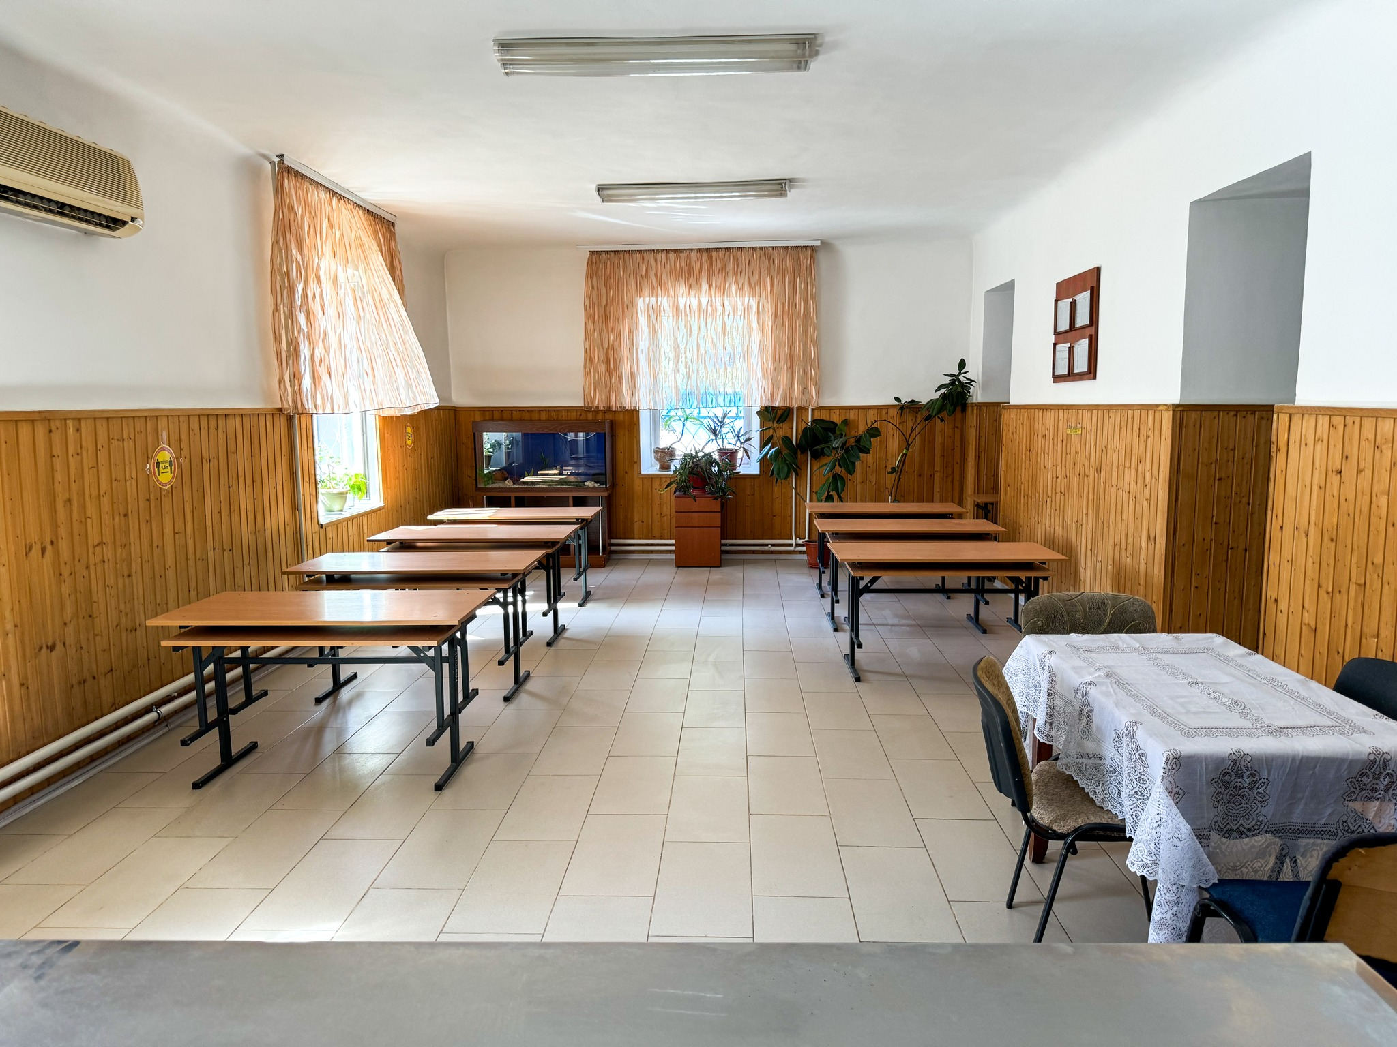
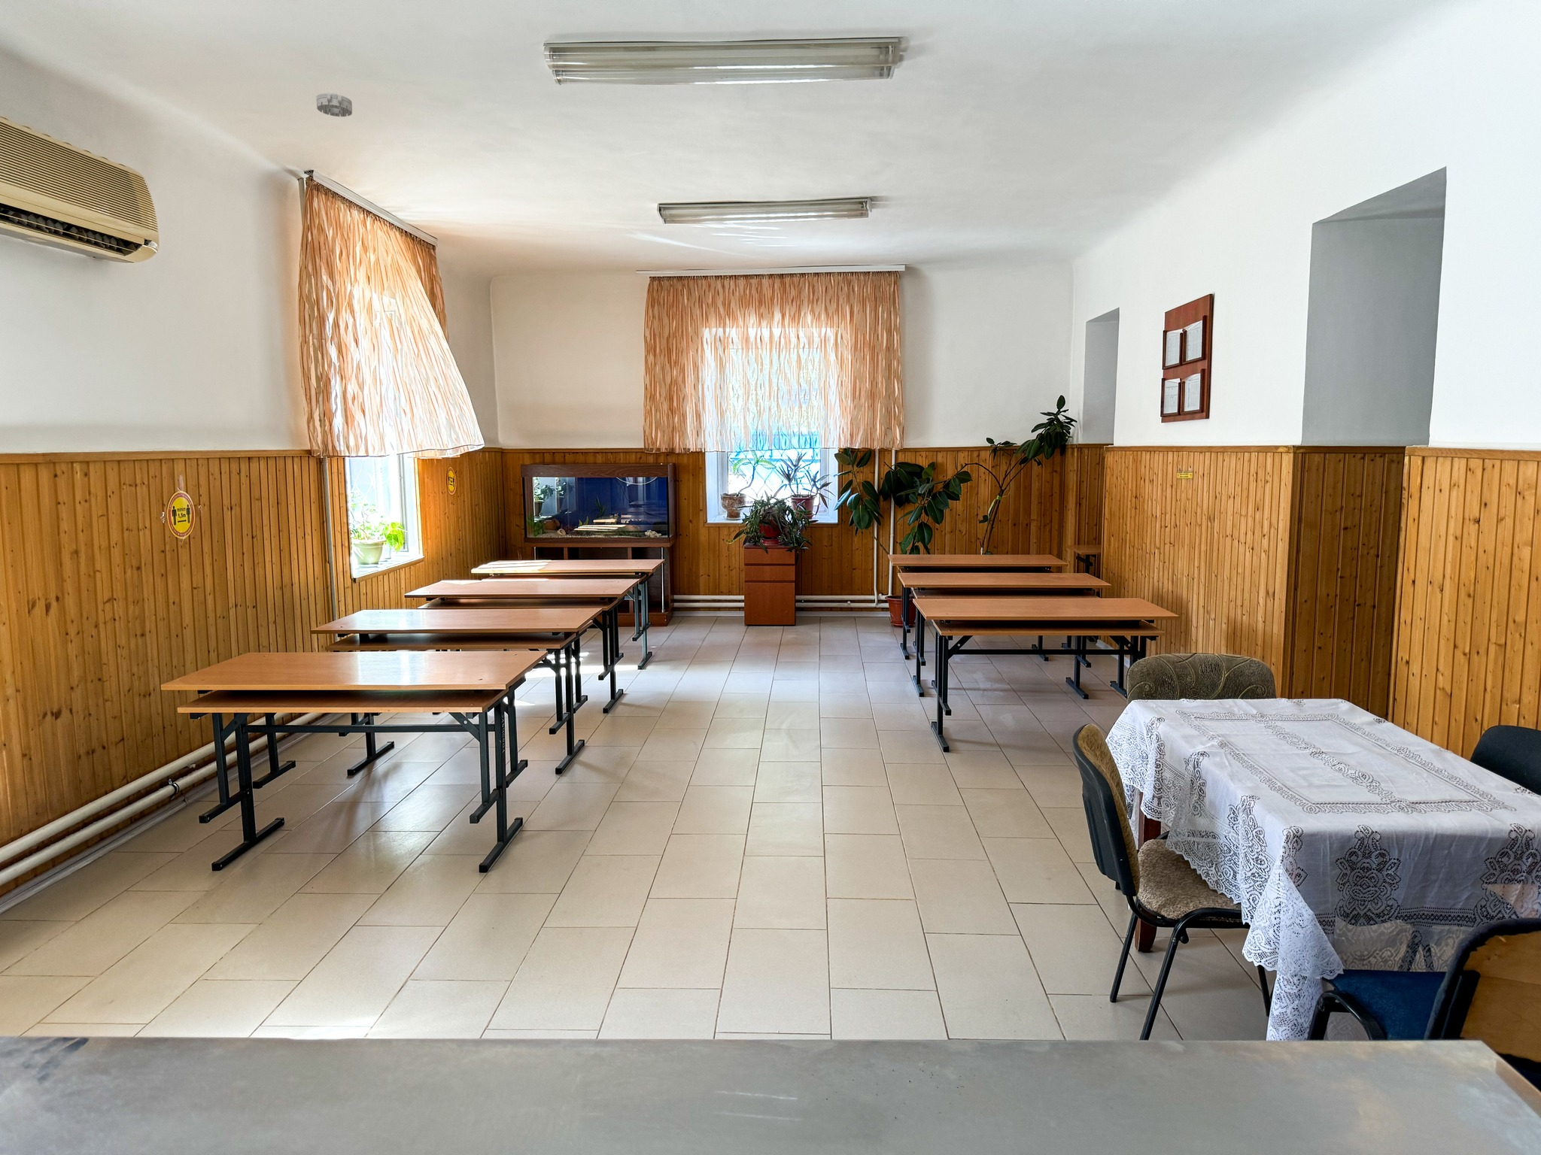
+ smoke detector [315,92,353,118]
